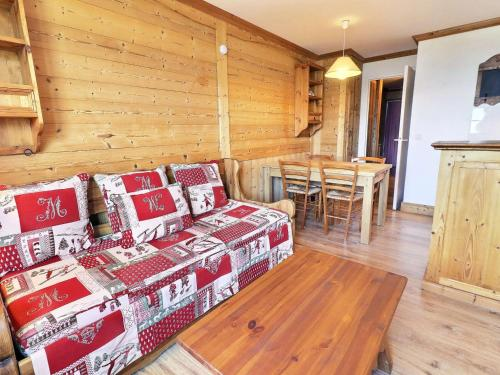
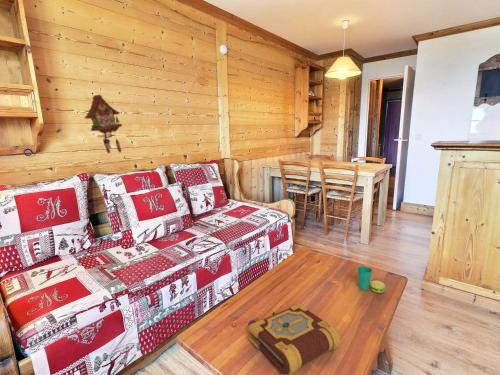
+ cup [356,265,386,294]
+ cuckoo clock [83,93,123,154]
+ book [247,303,342,375]
